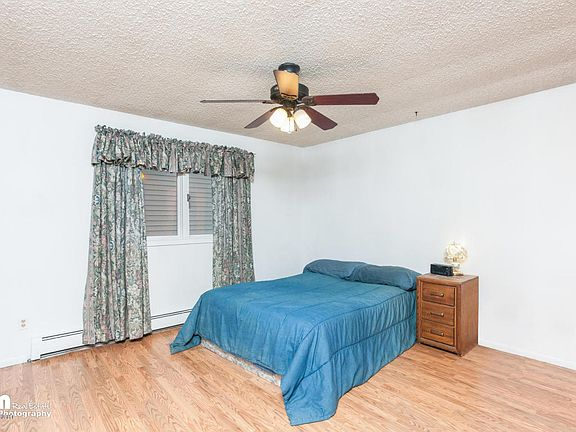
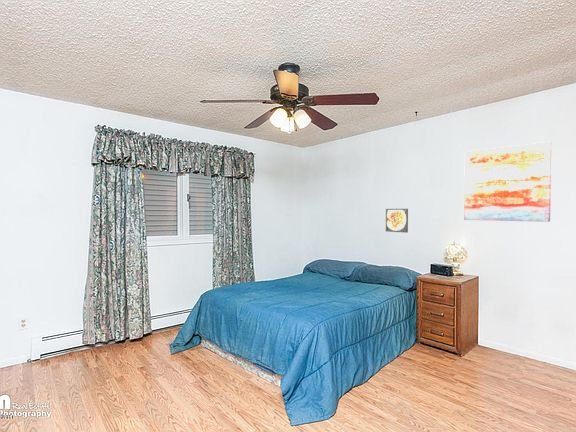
+ wall art [463,141,552,223]
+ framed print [385,208,409,234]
